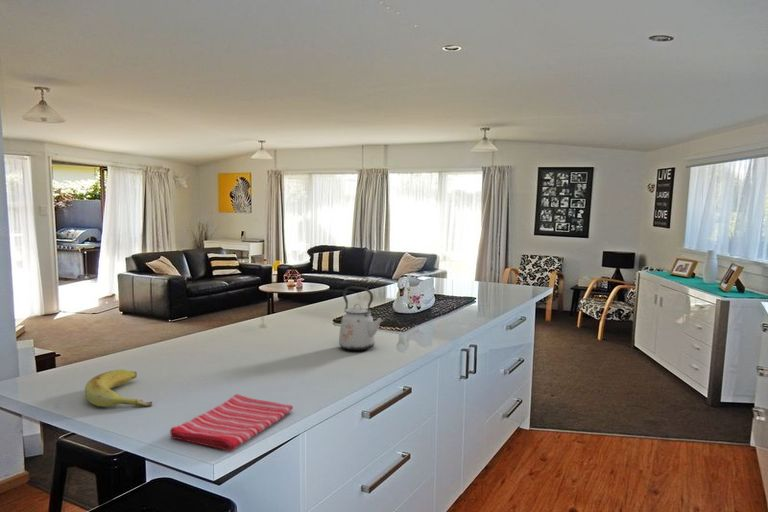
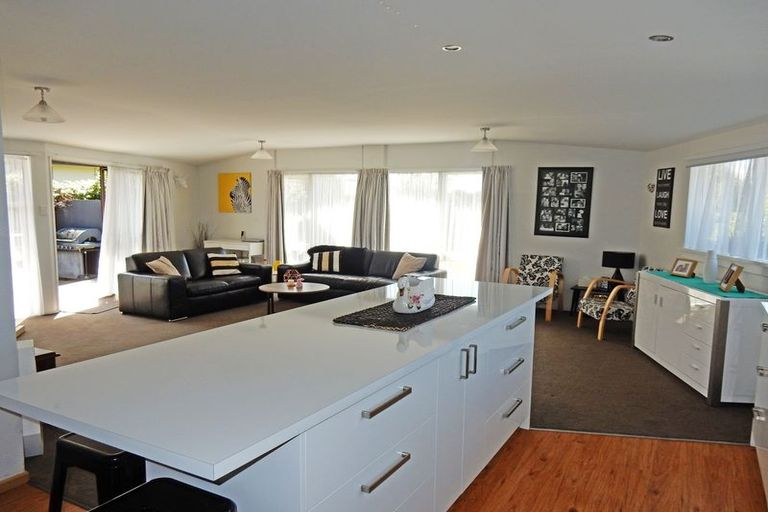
- banana [84,369,153,408]
- kettle [338,286,385,351]
- dish towel [169,393,294,452]
